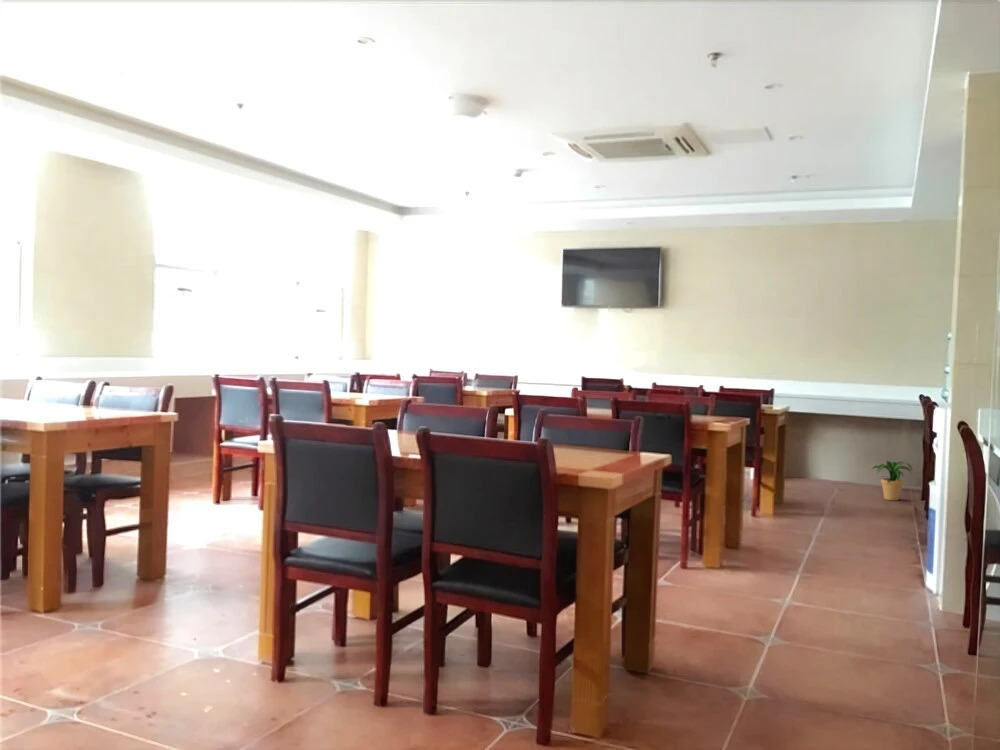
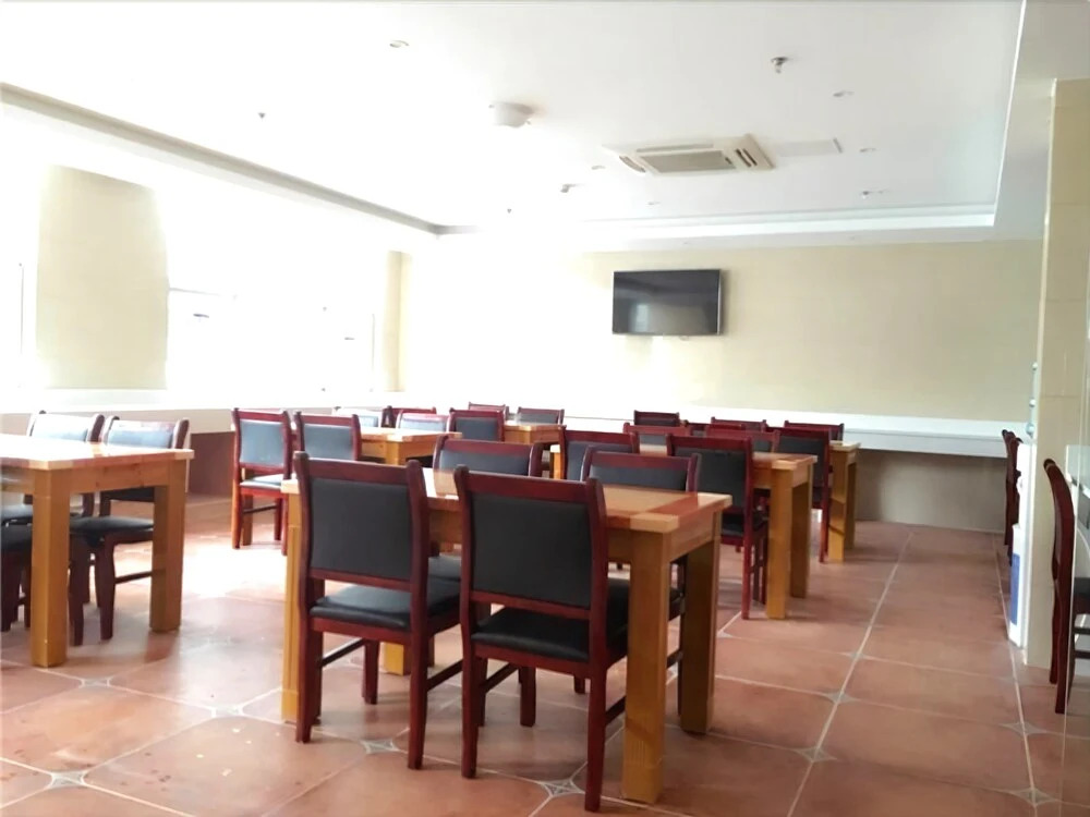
- potted plant [871,460,913,501]
